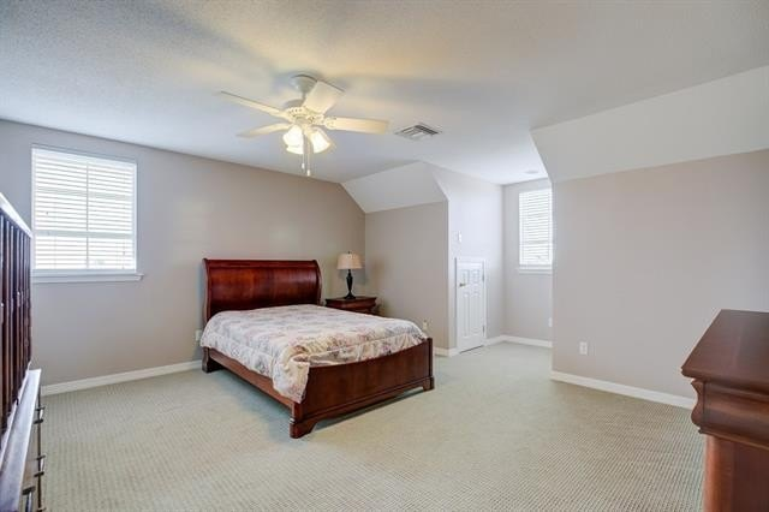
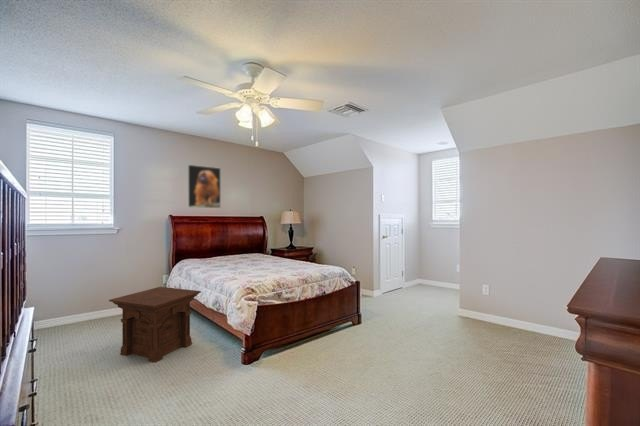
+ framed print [186,164,222,209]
+ side table [108,286,202,364]
